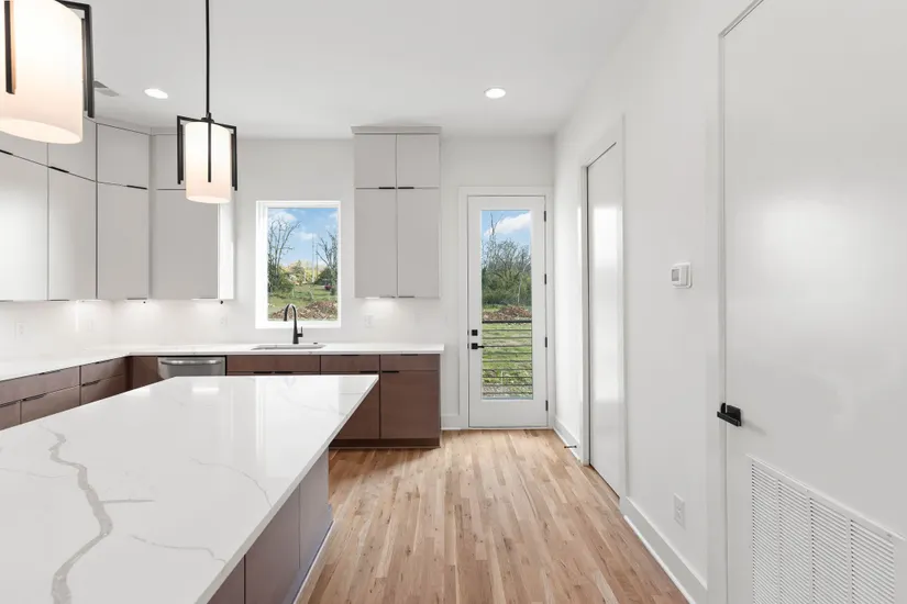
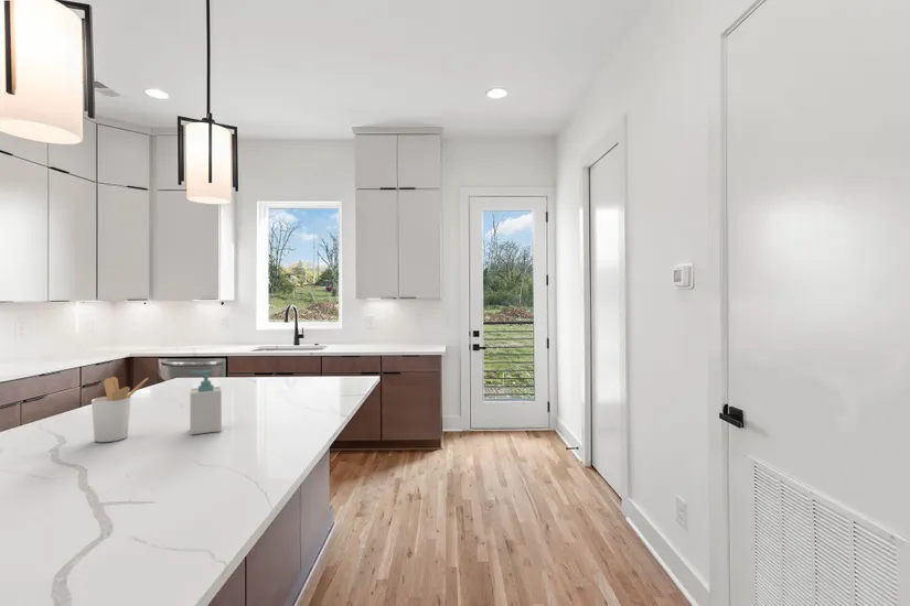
+ soap bottle [189,369,223,435]
+ utensil holder [90,376,149,443]
